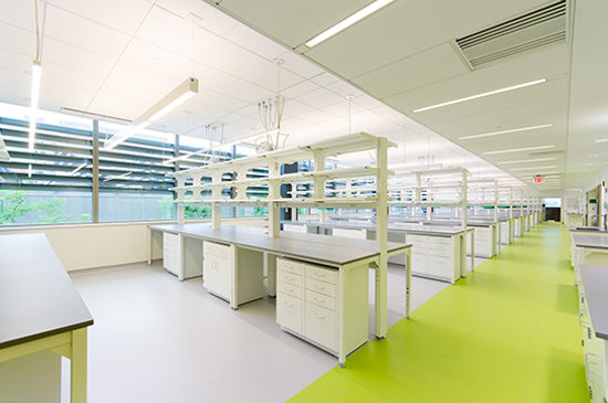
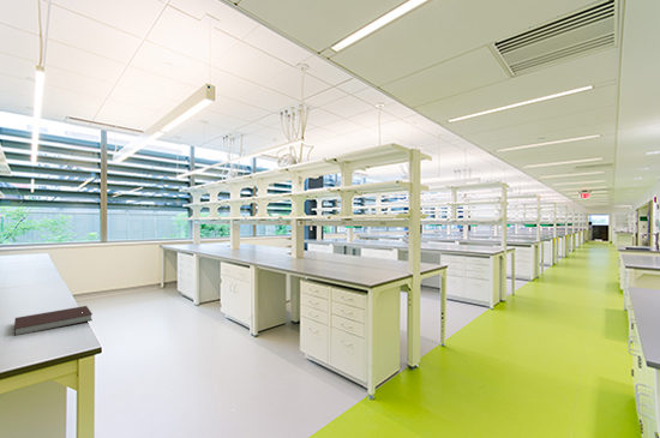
+ notebook [13,305,94,337]
